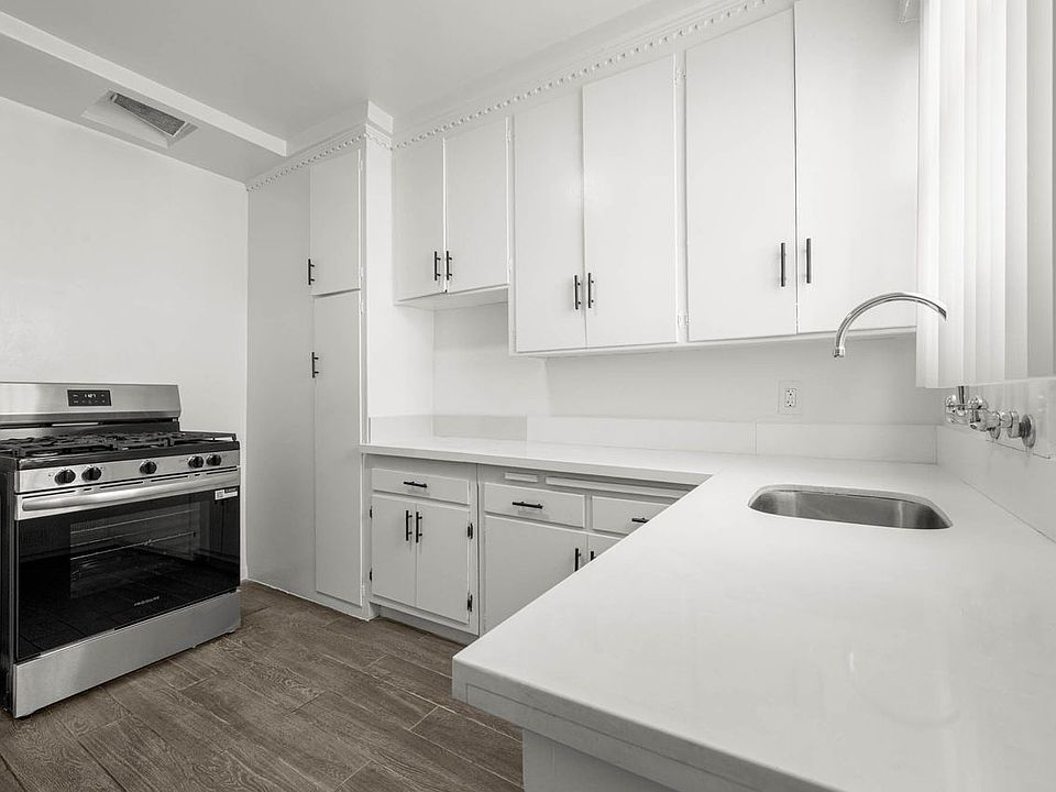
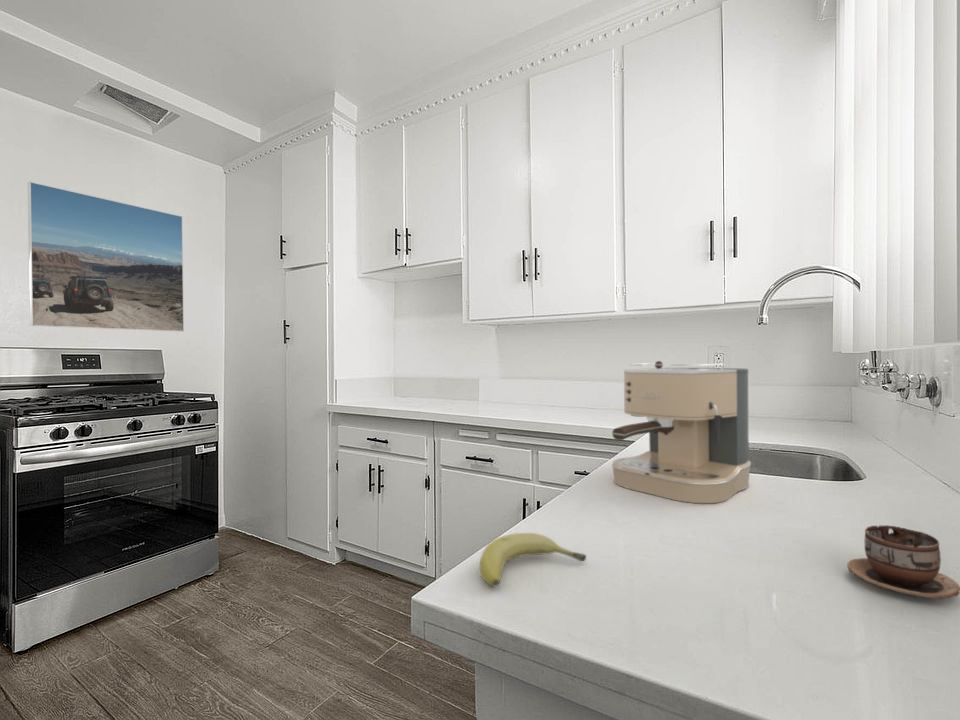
+ cup [846,524,960,601]
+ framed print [27,181,185,333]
+ coffee maker [610,360,752,504]
+ fruit [479,532,587,588]
